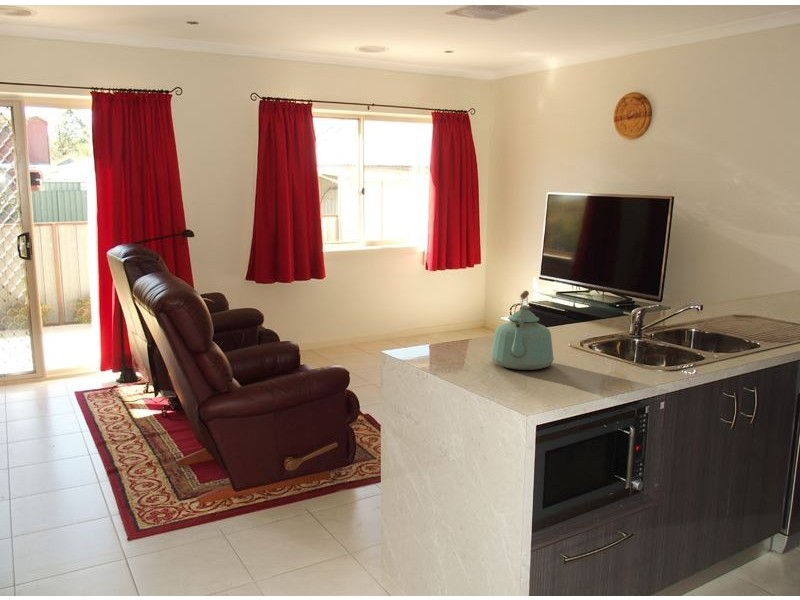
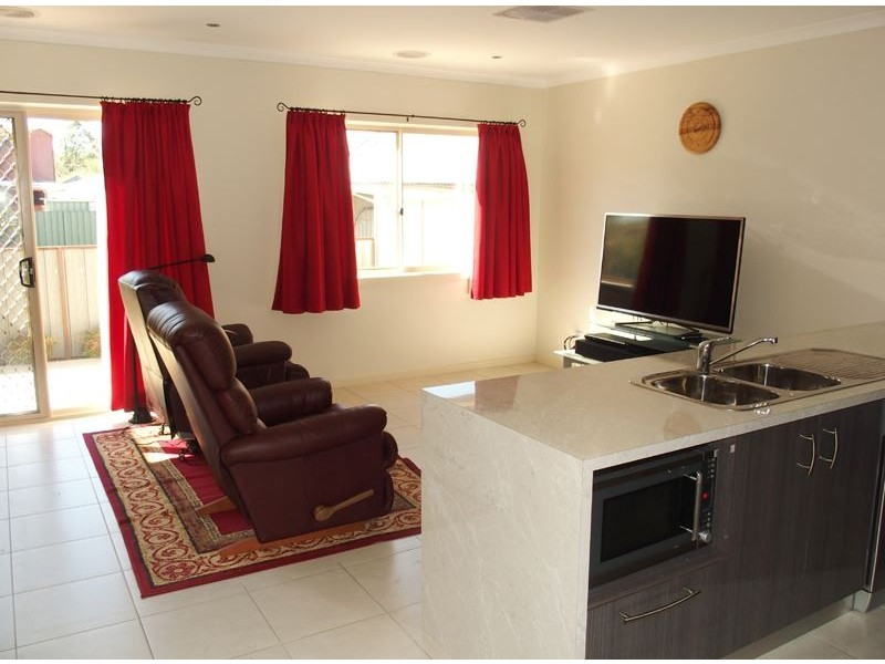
- kettle [489,290,555,371]
